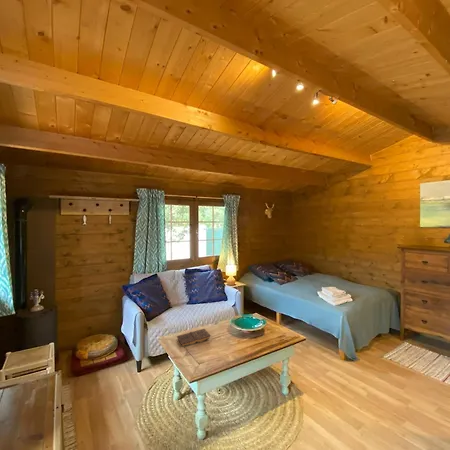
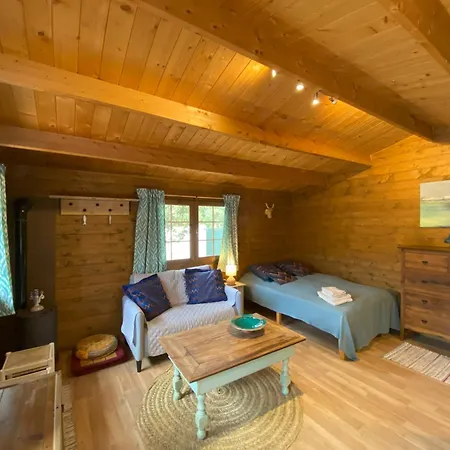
- book [176,328,212,347]
